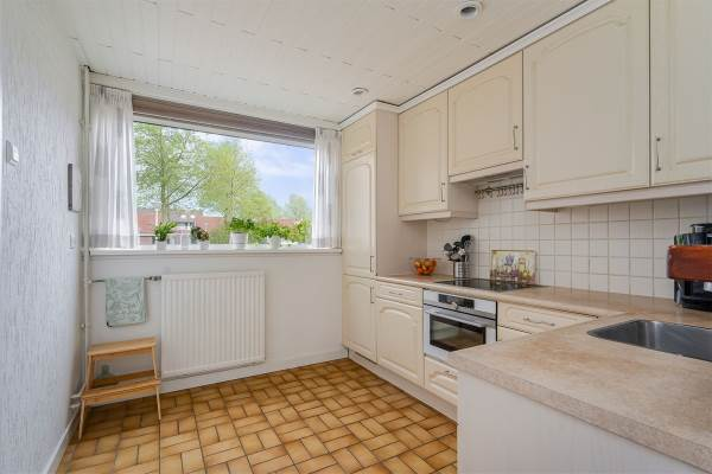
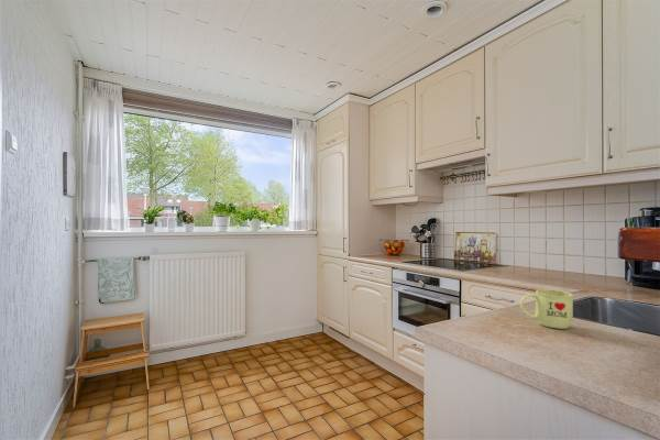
+ mug [519,288,574,330]
